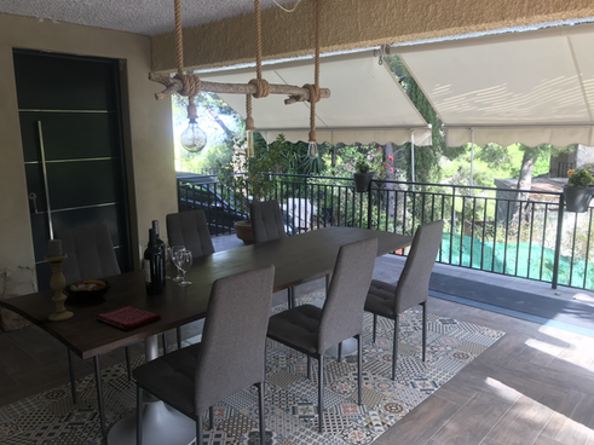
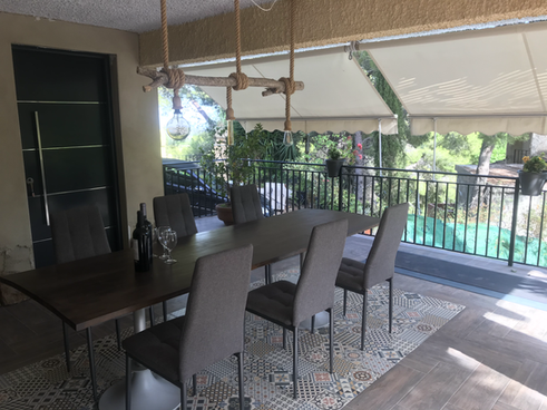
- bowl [64,278,113,301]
- candle holder [42,238,74,322]
- dish towel [96,305,162,331]
